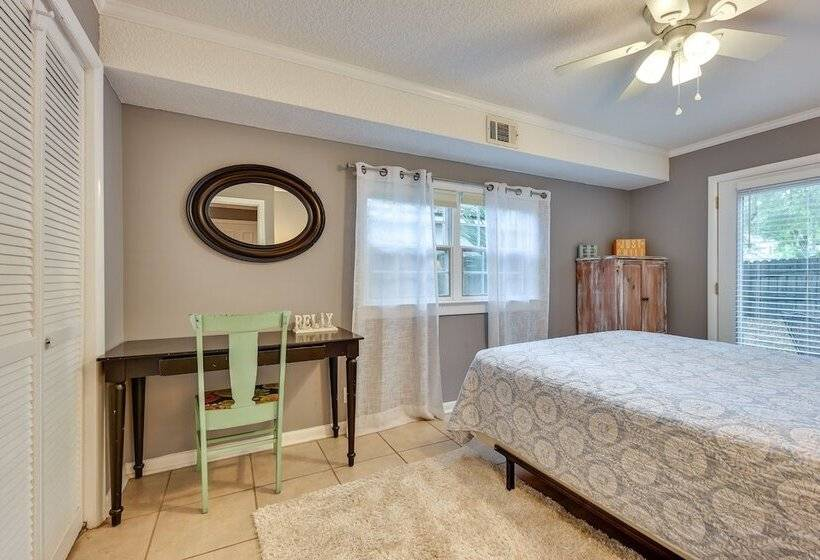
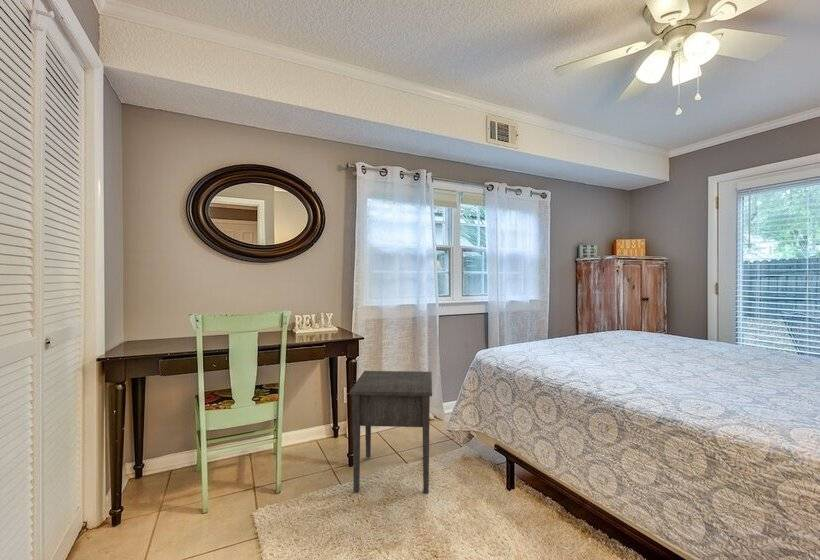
+ nightstand [348,370,433,495]
